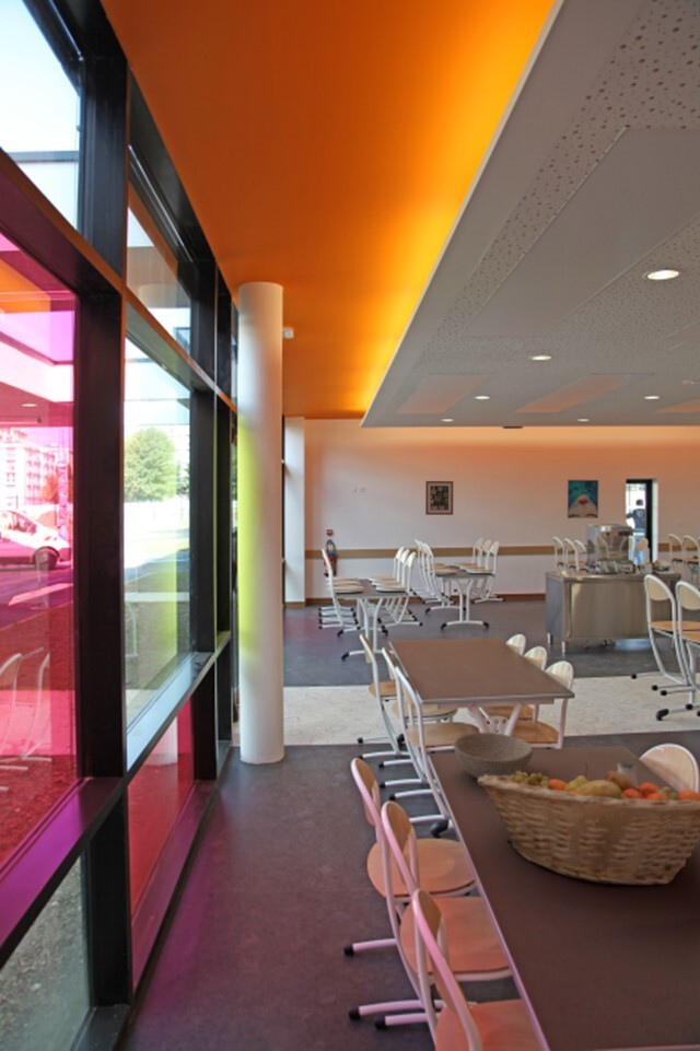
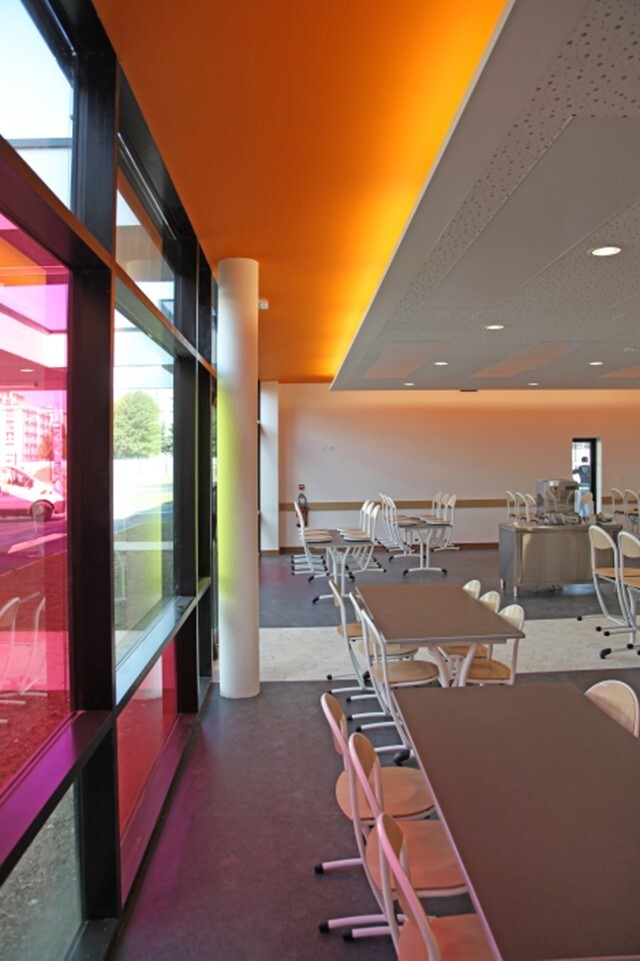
- fruit basket [476,762,700,887]
- saltshaker [616,760,639,786]
- bowl [453,732,534,780]
- wall art [424,480,454,516]
- wall art [567,479,599,519]
